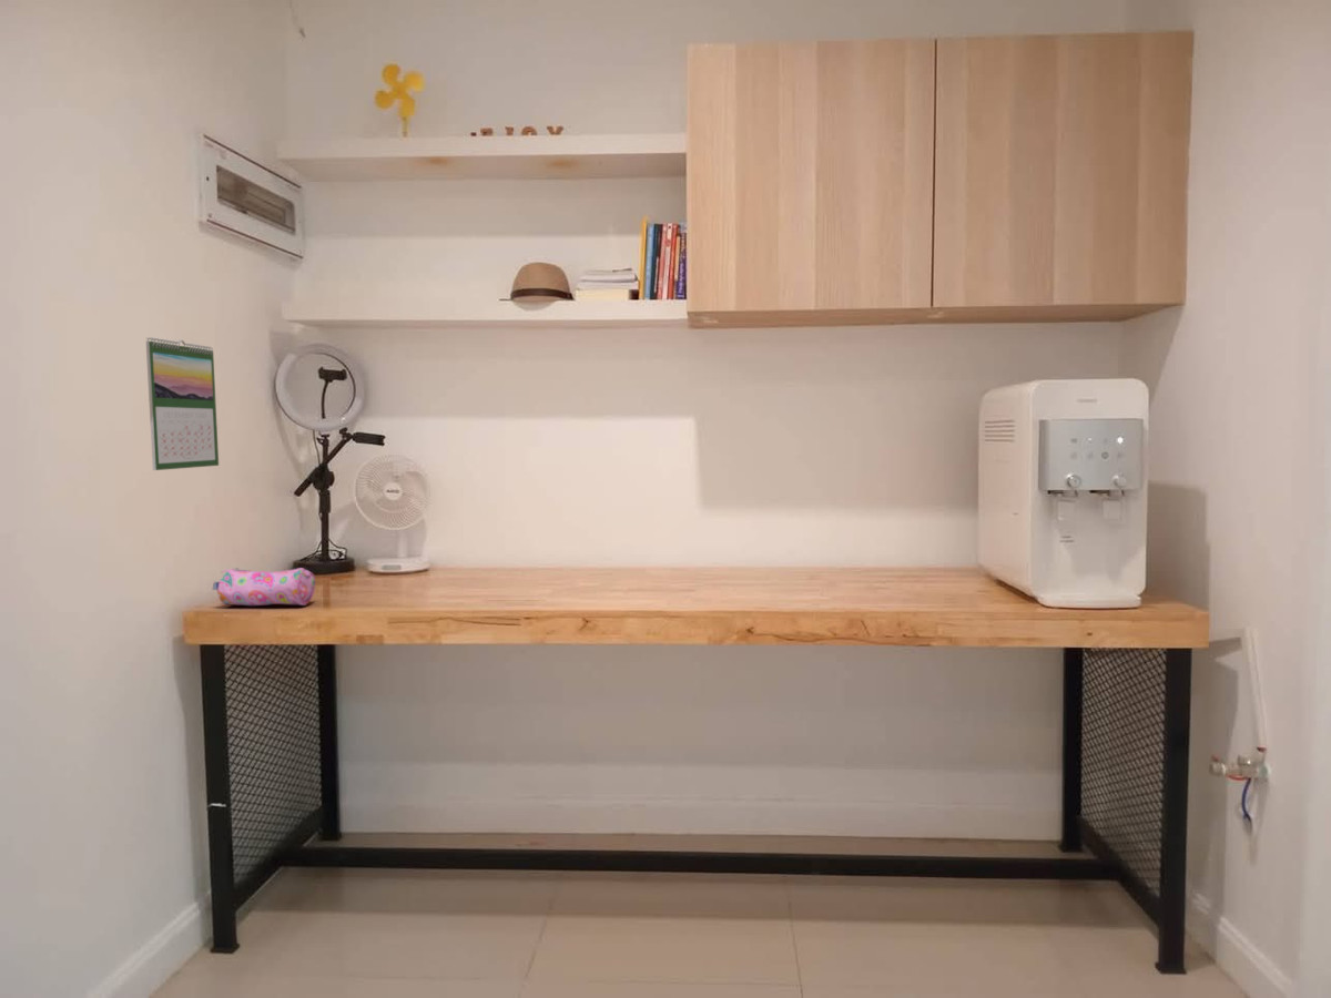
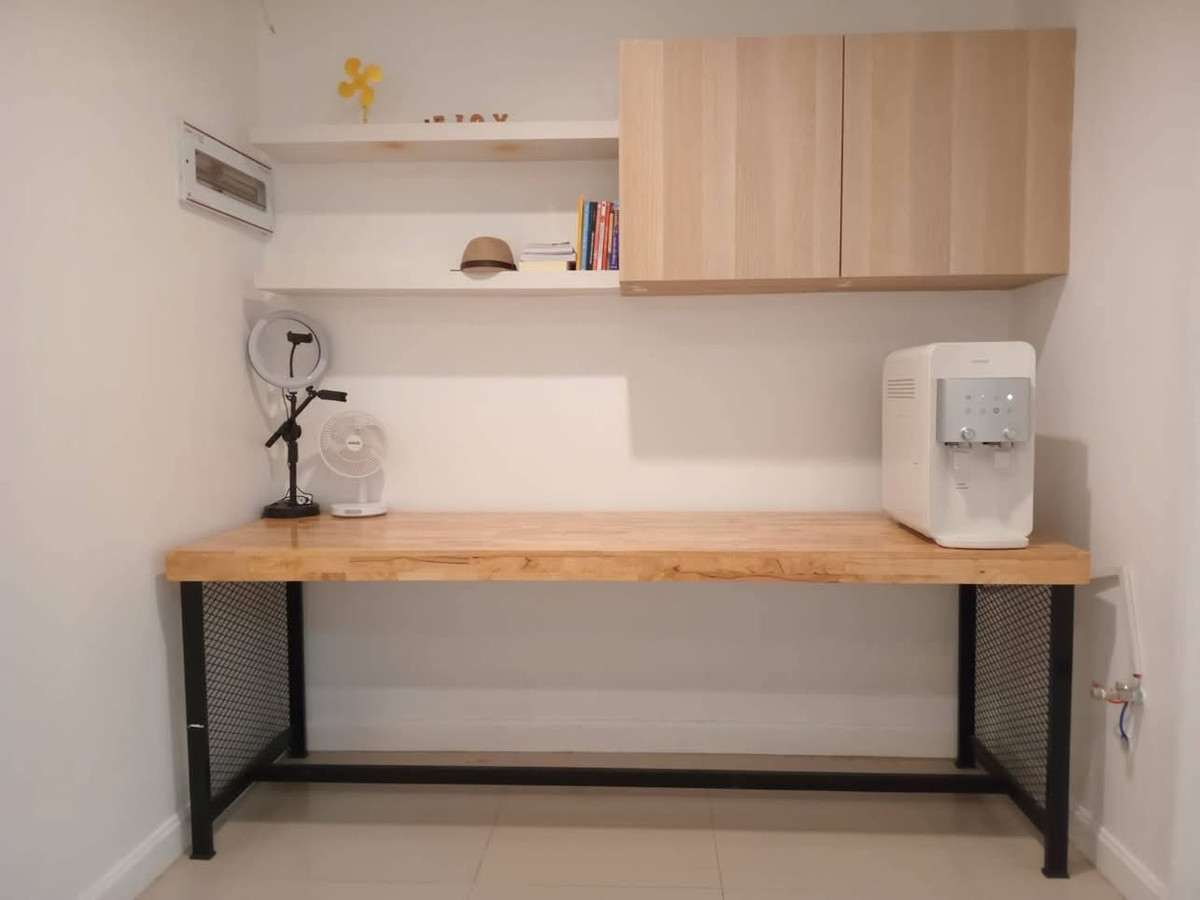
- calendar [145,336,220,471]
- pencil case [211,567,316,607]
